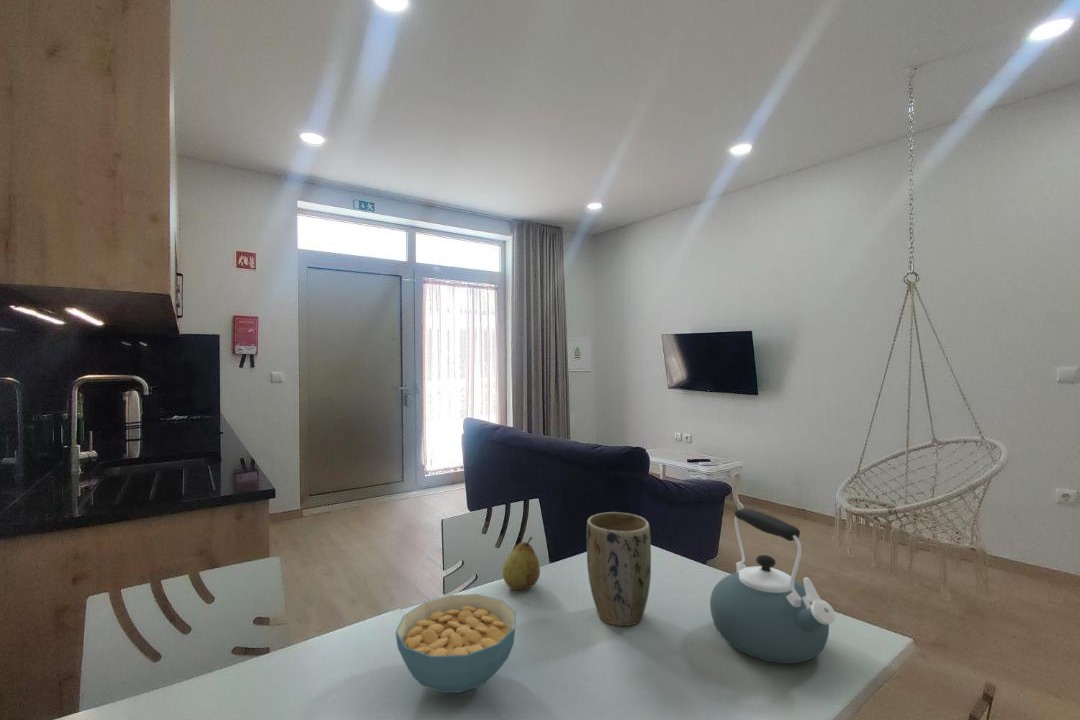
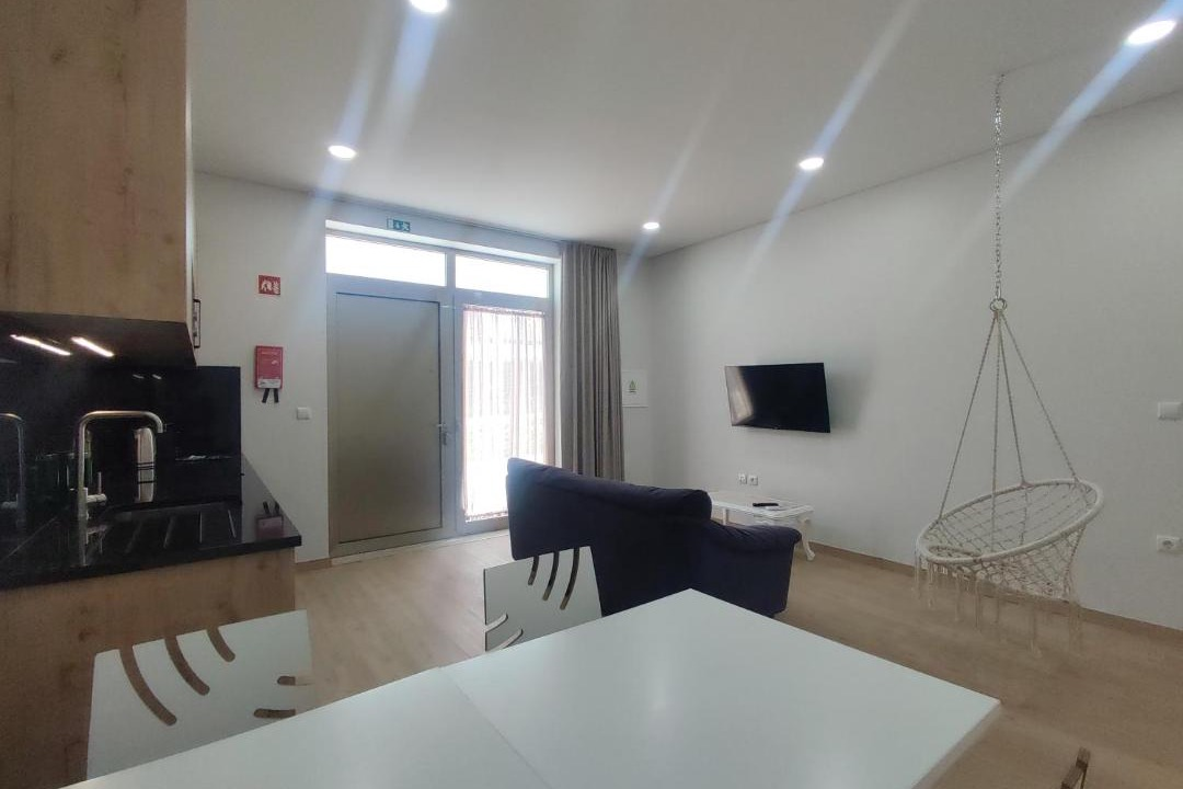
- plant pot [586,511,652,627]
- kettle [709,508,837,664]
- fruit [502,536,541,591]
- cereal bowl [394,593,517,694]
